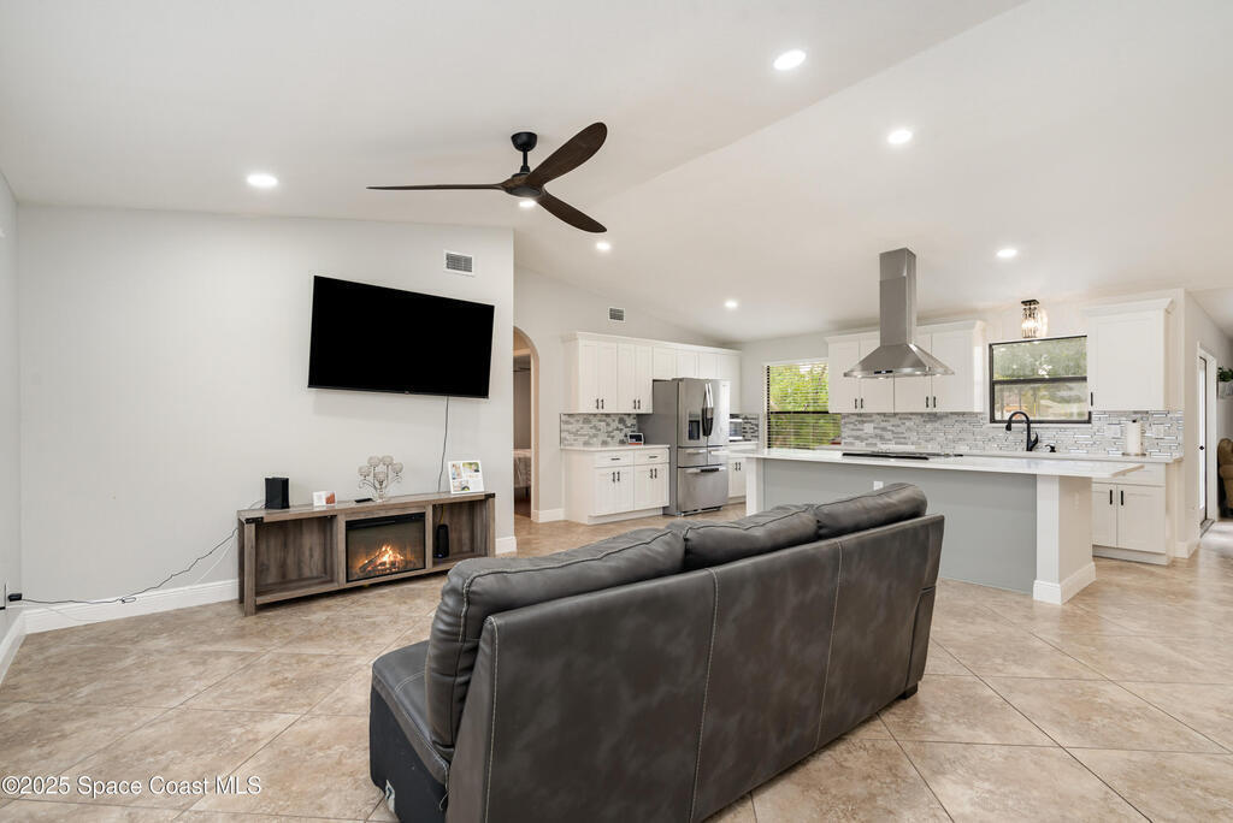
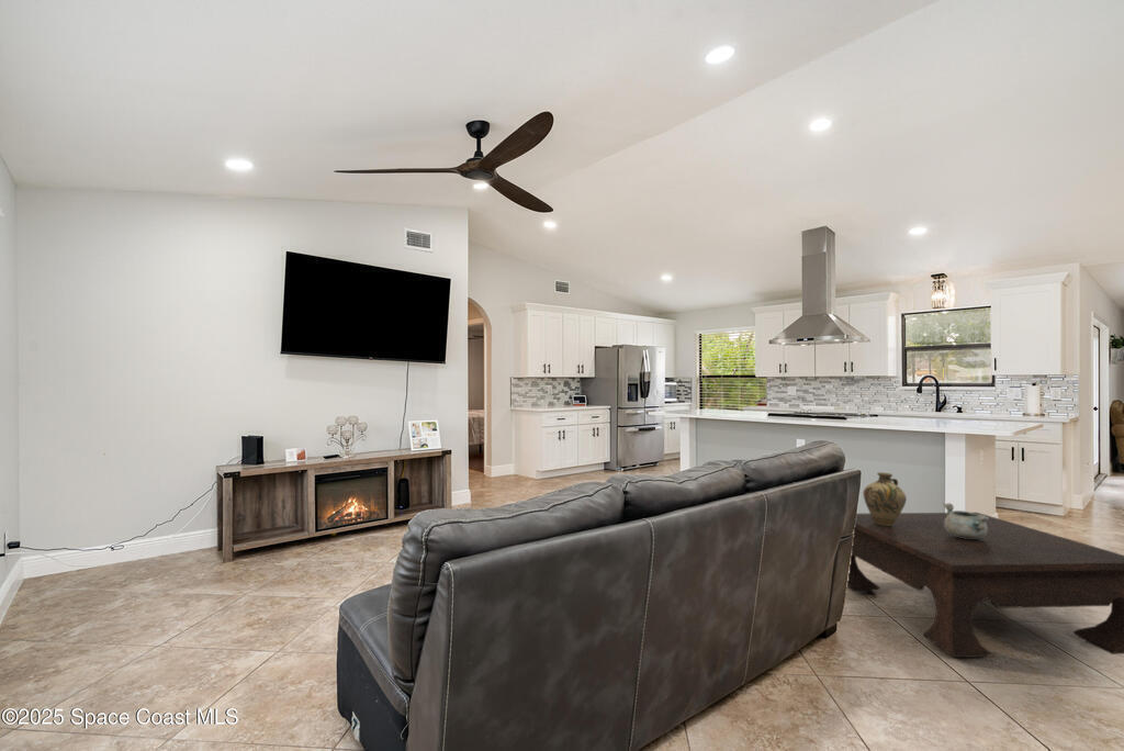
+ jug [862,471,908,526]
+ coffee table [846,512,1124,659]
+ decorative bowl [942,502,989,539]
